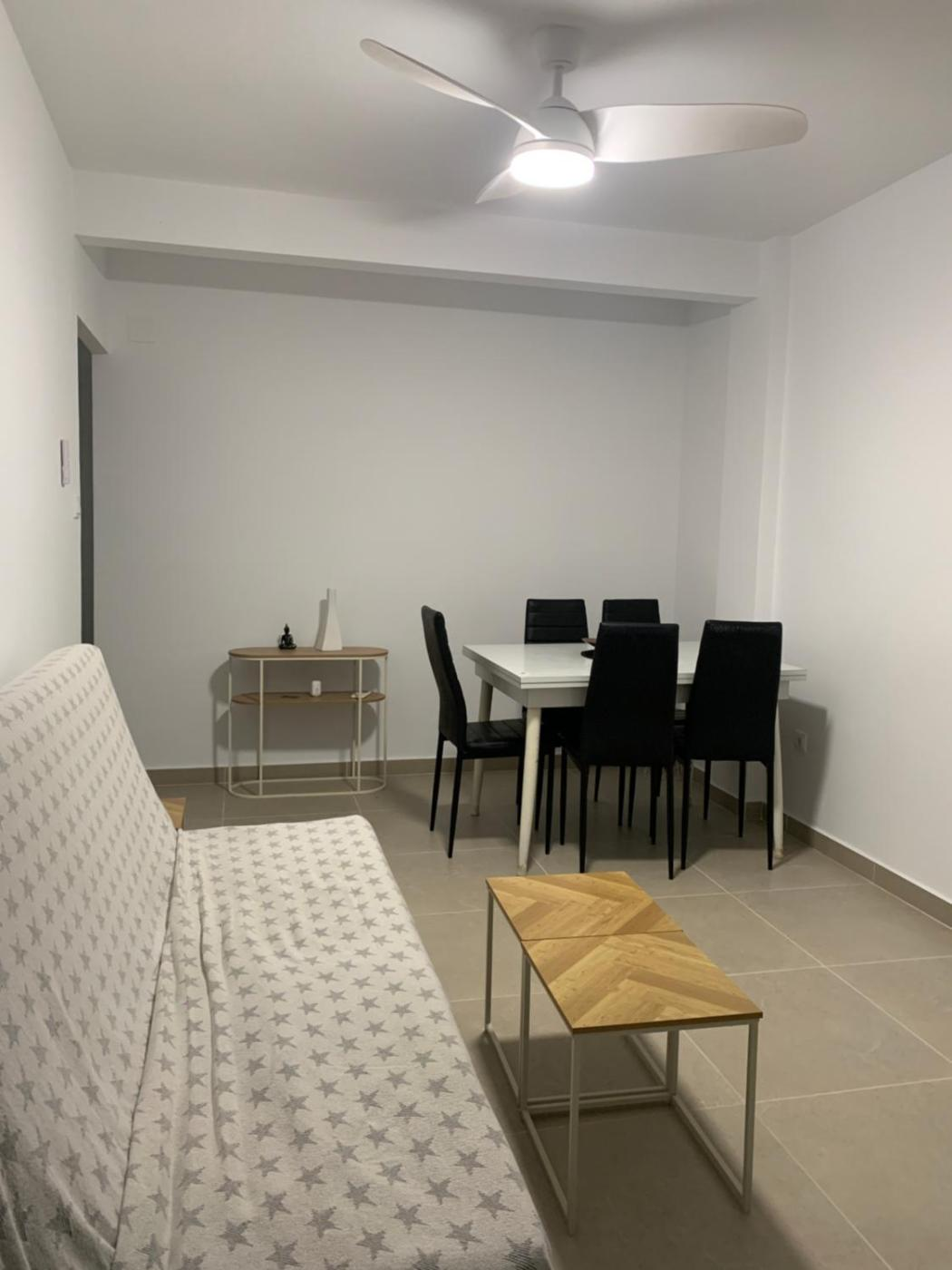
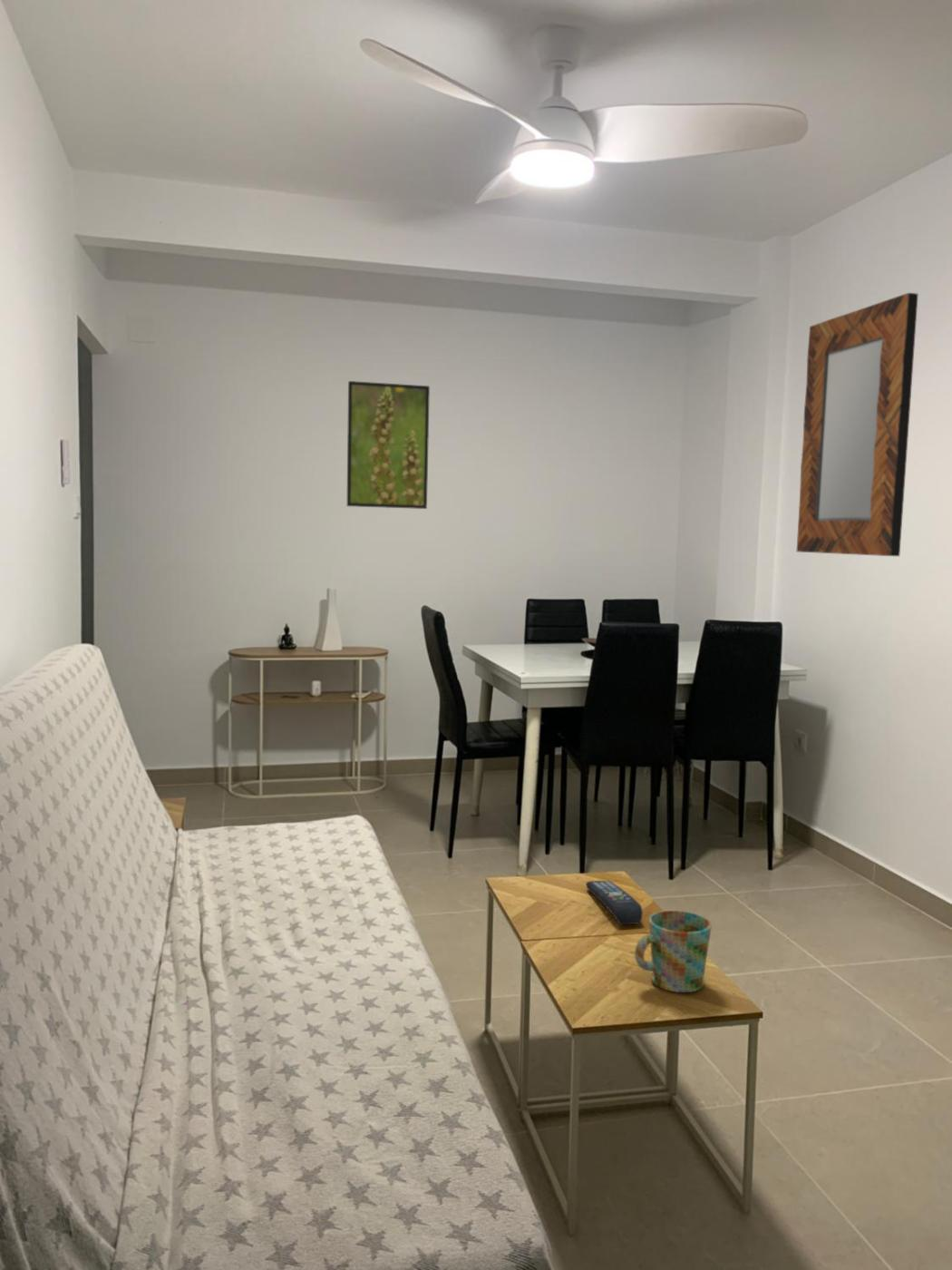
+ home mirror [796,292,919,557]
+ mug [634,910,713,993]
+ remote control [586,880,644,925]
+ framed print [345,380,431,510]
